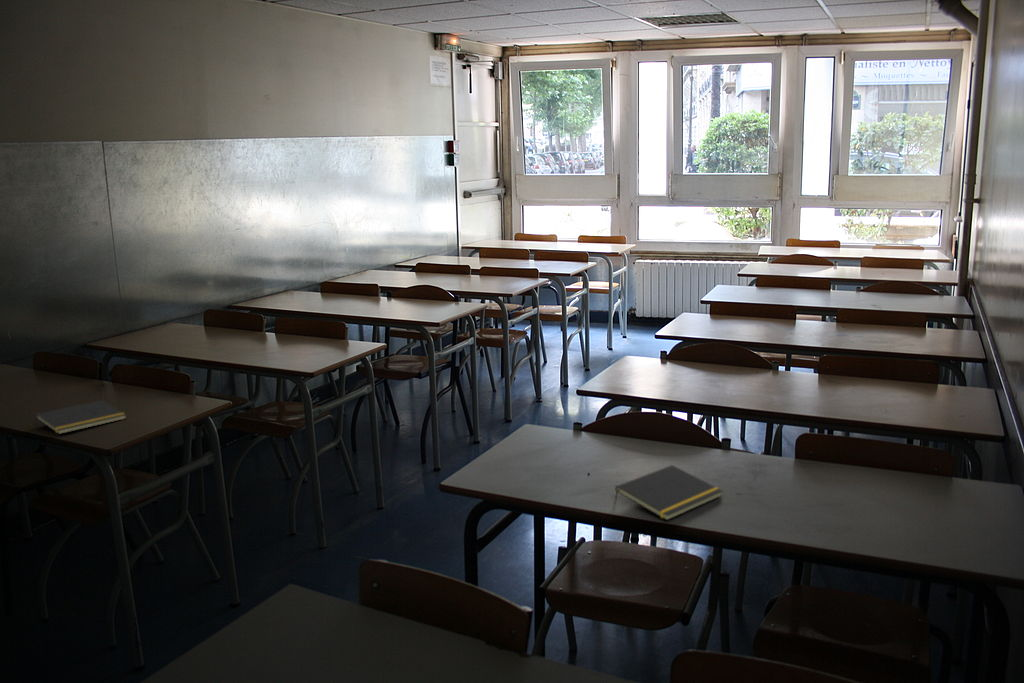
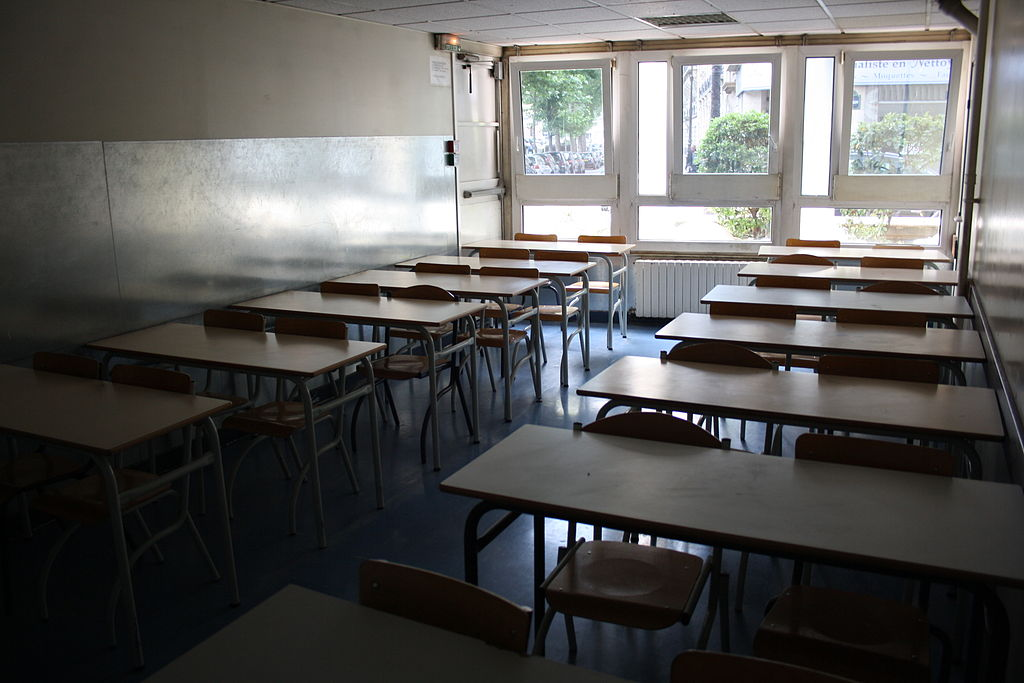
- notepad [34,399,127,435]
- notepad [613,464,724,521]
